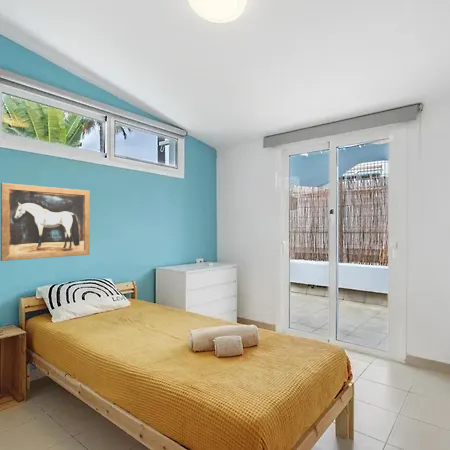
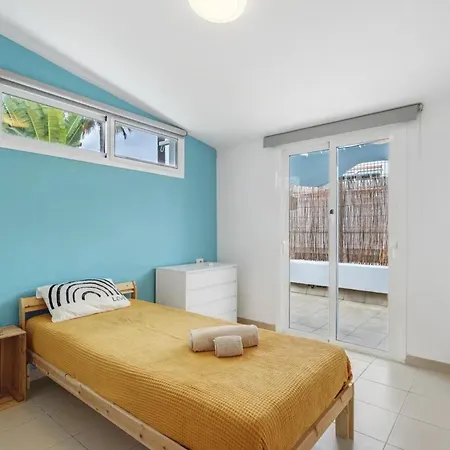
- wall art [0,182,91,262]
